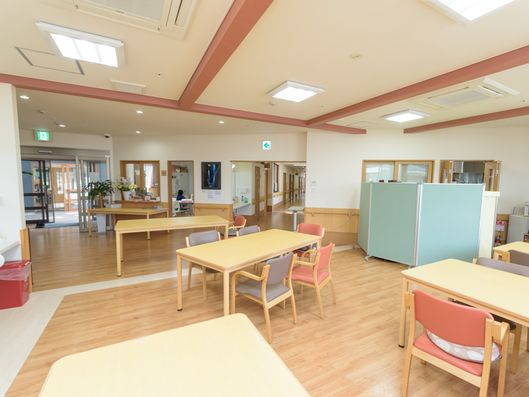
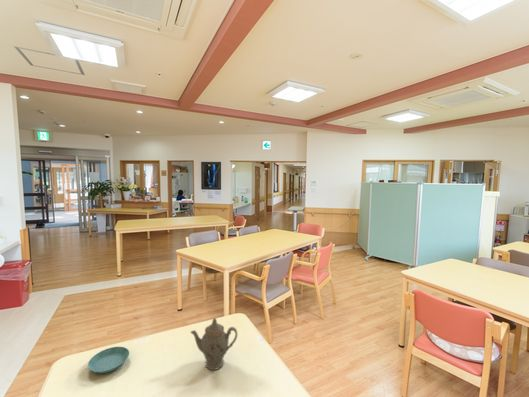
+ chinaware [189,317,238,371]
+ saucer [87,346,130,375]
